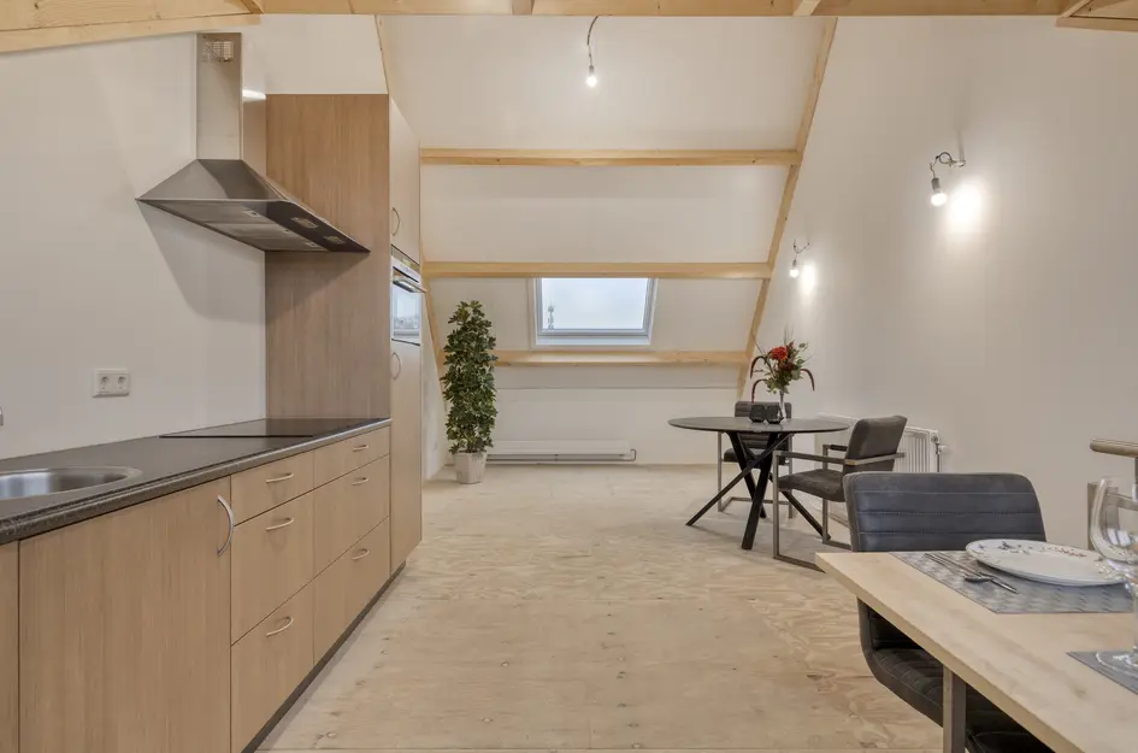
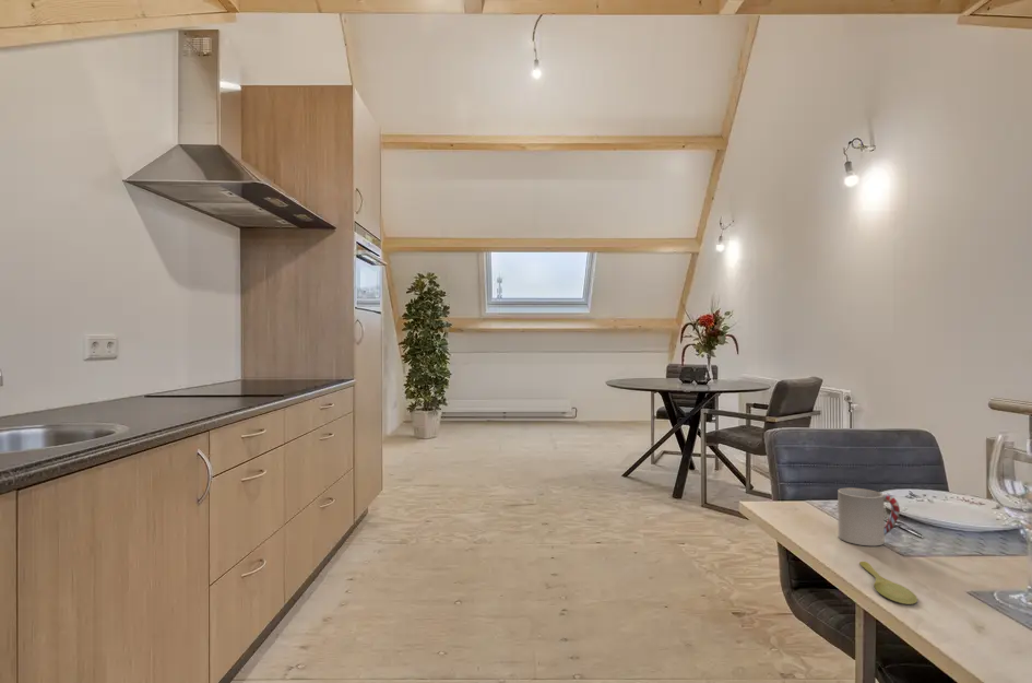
+ spoon [858,561,918,605]
+ cup [837,487,901,546]
